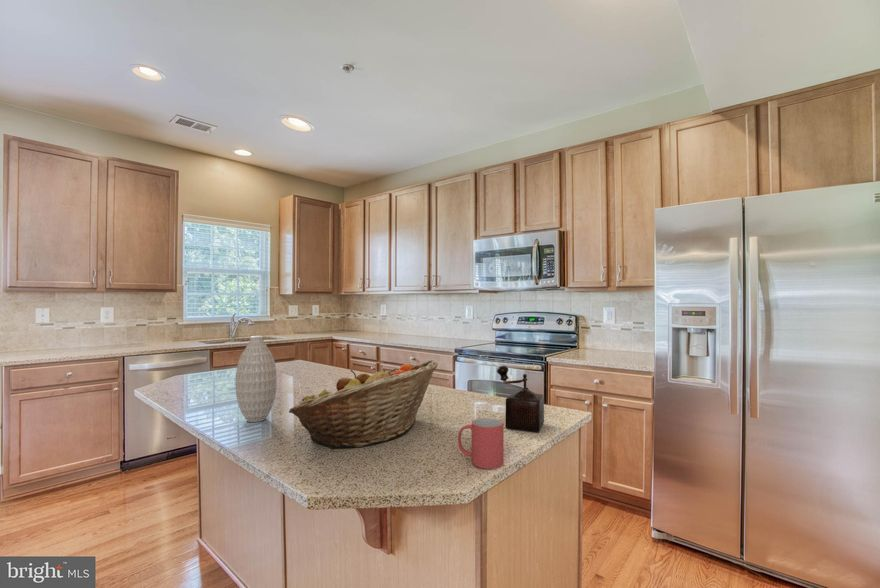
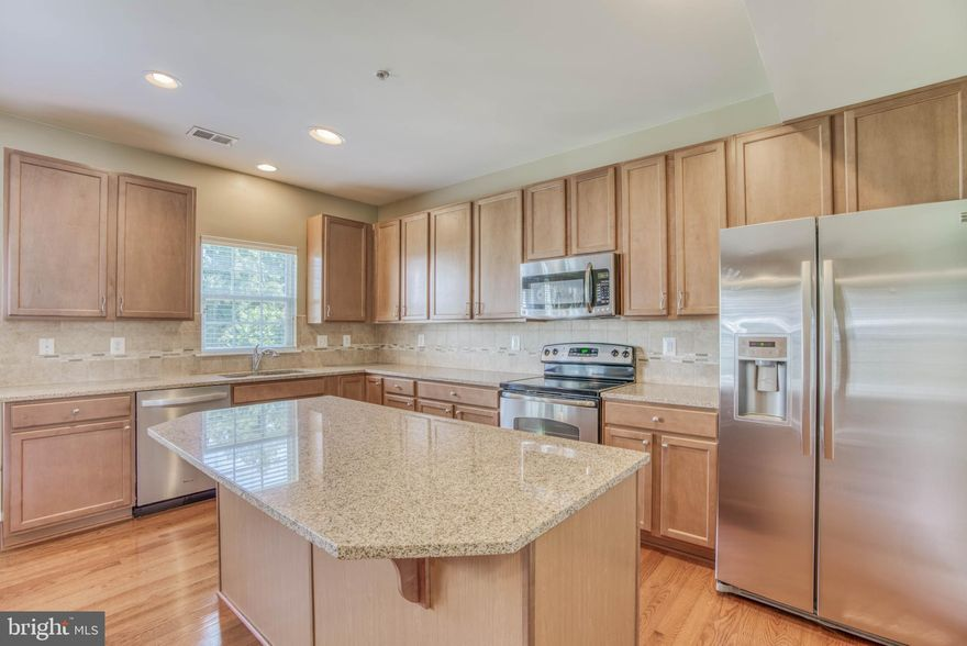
- fruit basket [288,359,439,450]
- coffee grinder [496,365,545,433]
- vase [235,335,278,423]
- mug [457,417,505,470]
